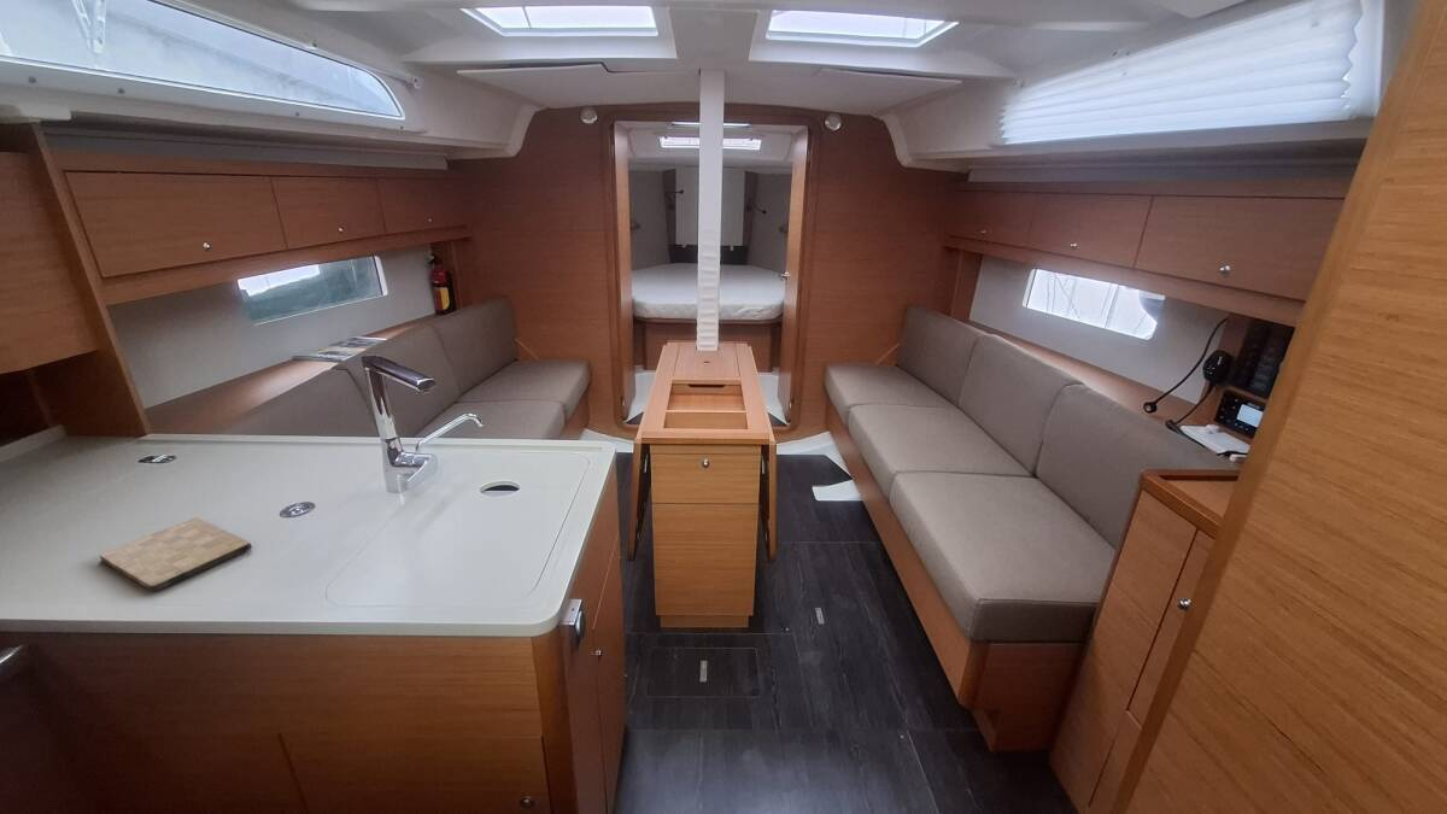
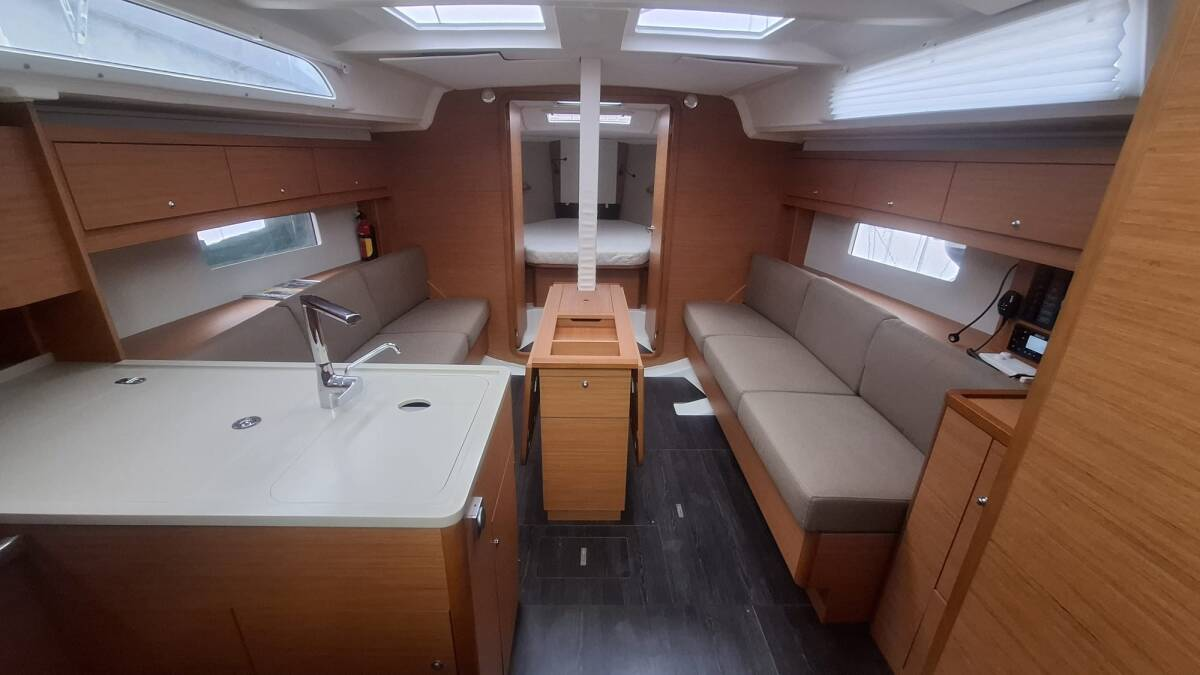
- cutting board [99,517,253,593]
